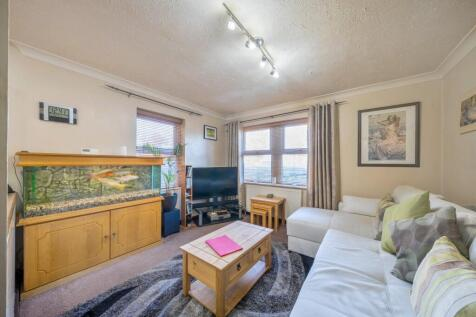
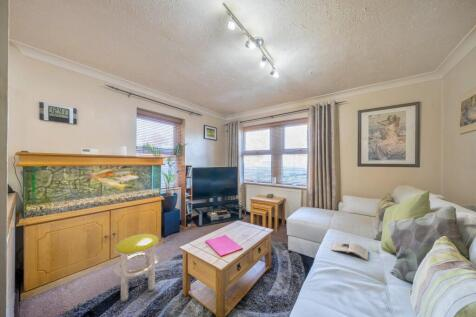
+ magazine [330,241,369,261]
+ stool [112,233,160,303]
